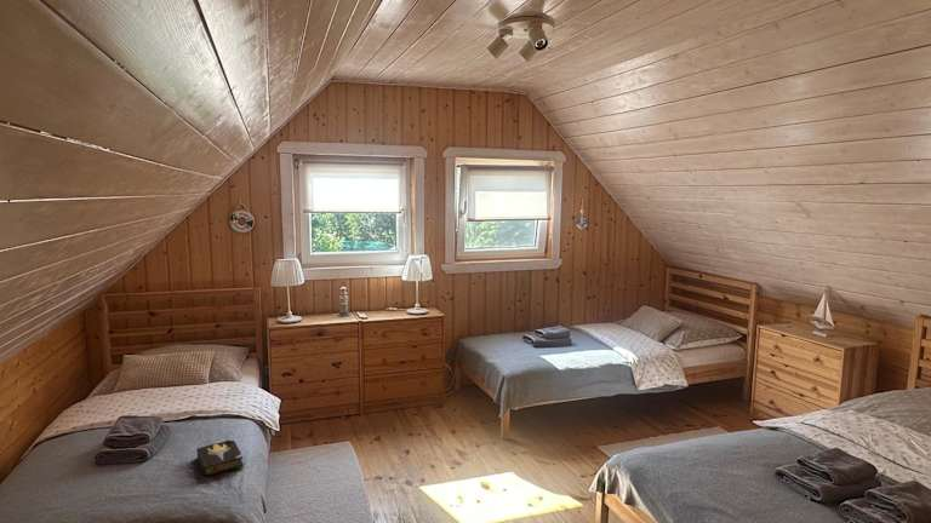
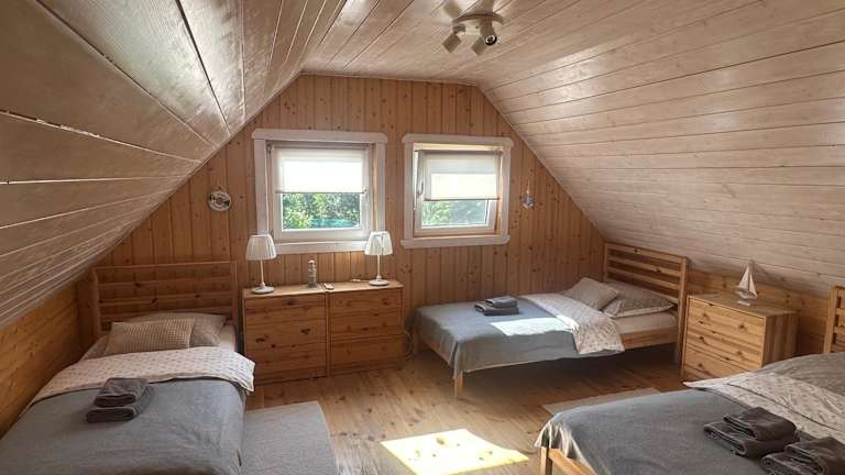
- hardback book [196,437,245,478]
